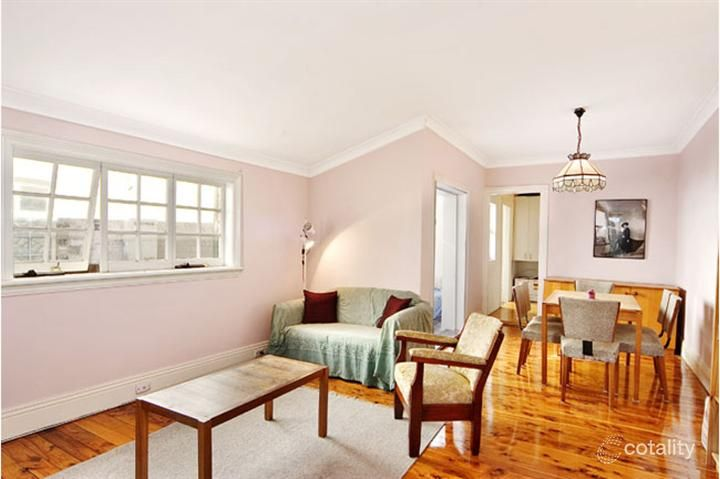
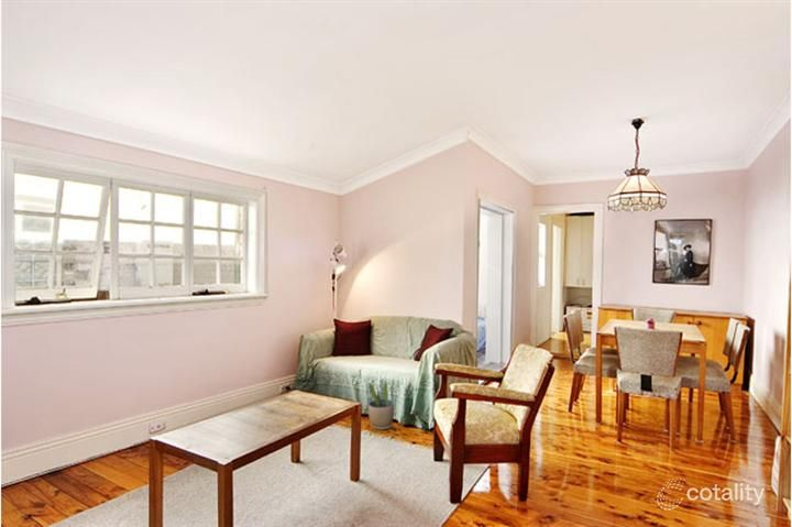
+ potted plant [367,381,395,431]
